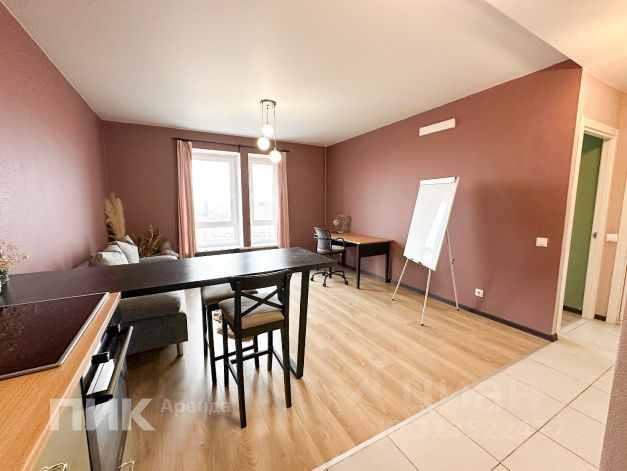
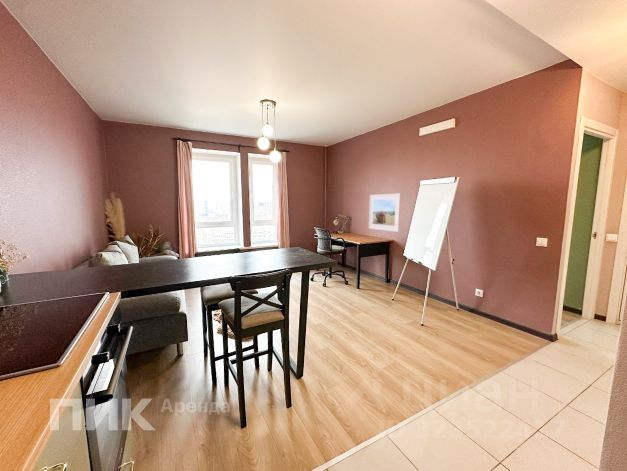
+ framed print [368,193,402,233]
